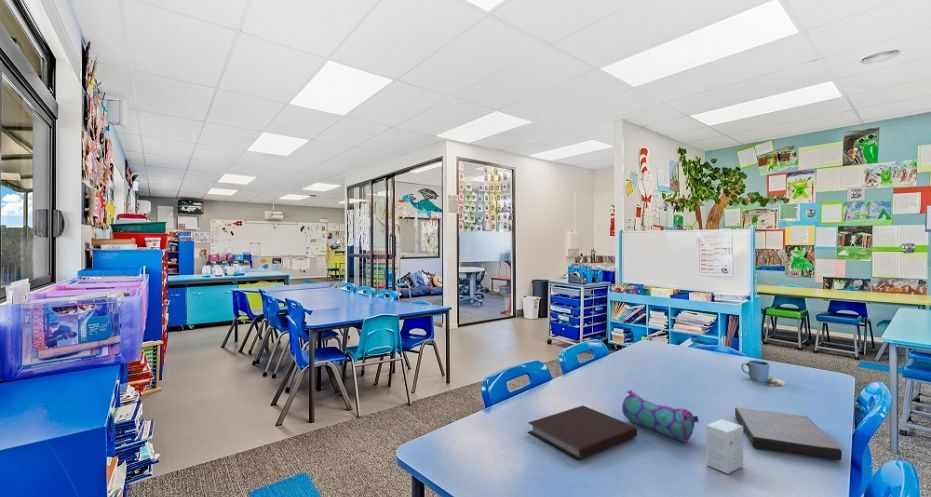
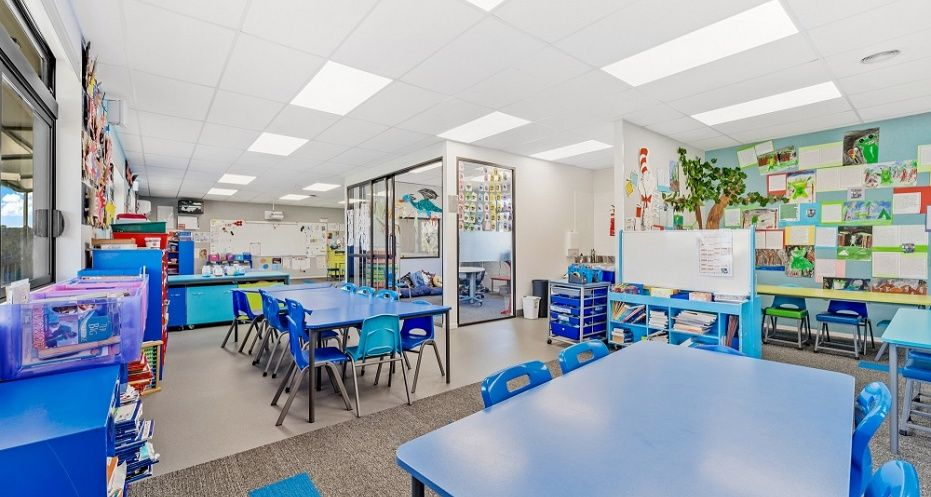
- pencil case [621,389,700,443]
- small box [705,418,744,475]
- book [734,406,843,461]
- cup [740,359,786,388]
- notebook [527,405,638,461]
